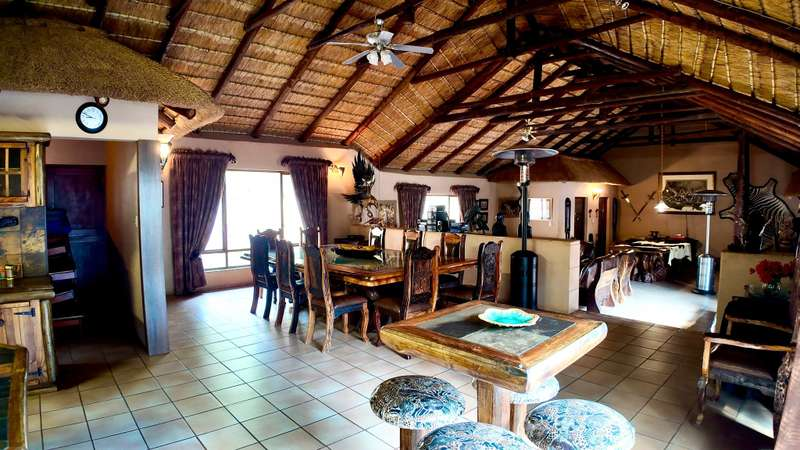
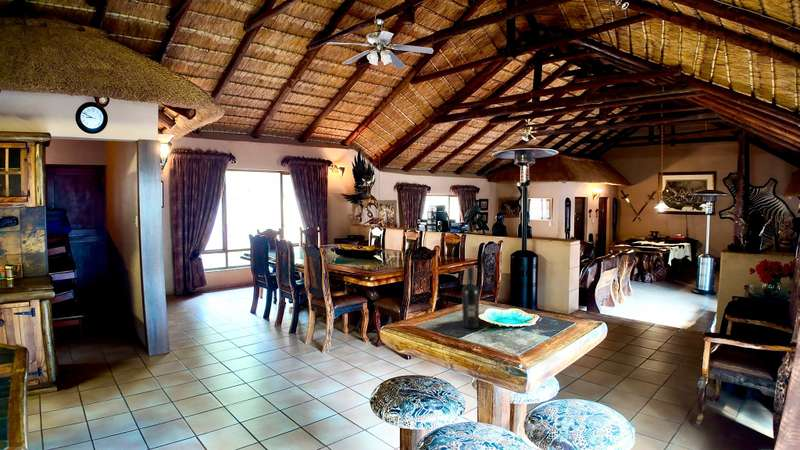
+ wine bottle [461,266,480,329]
